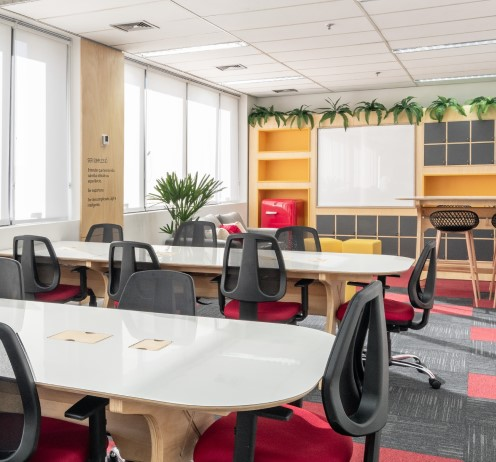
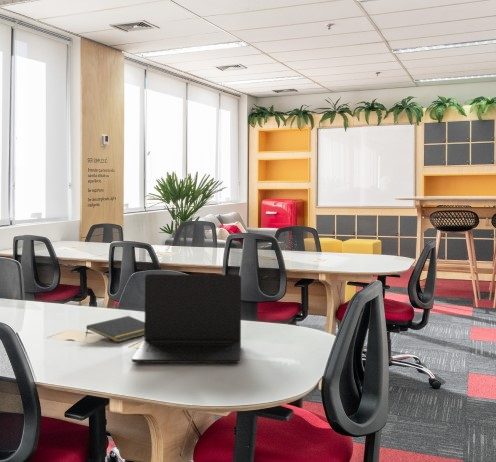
+ laptop [131,273,242,364]
+ notepad [85,315,145,343]
